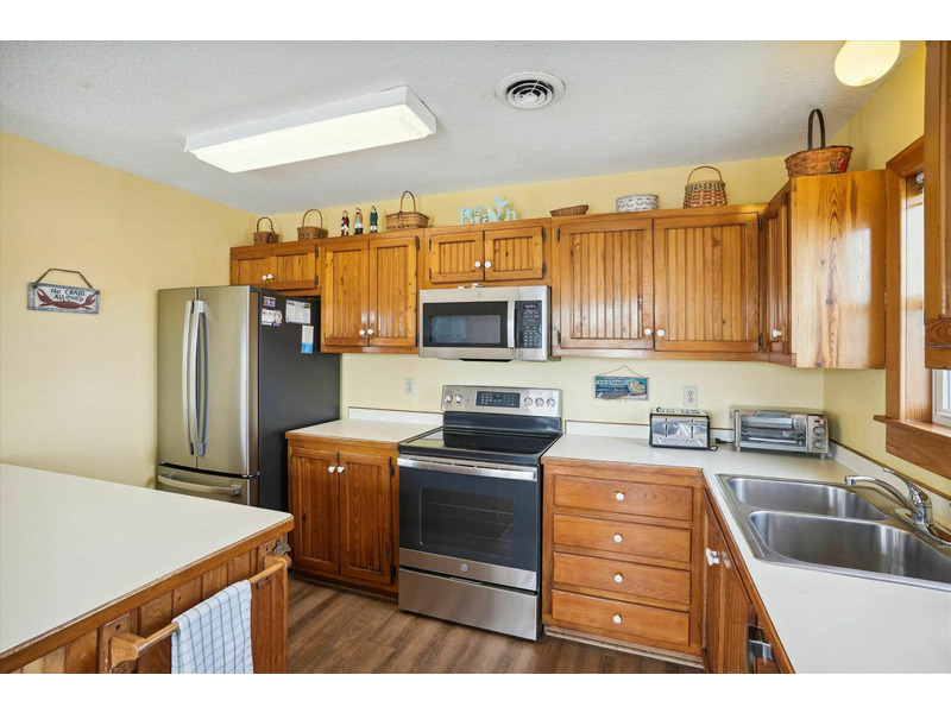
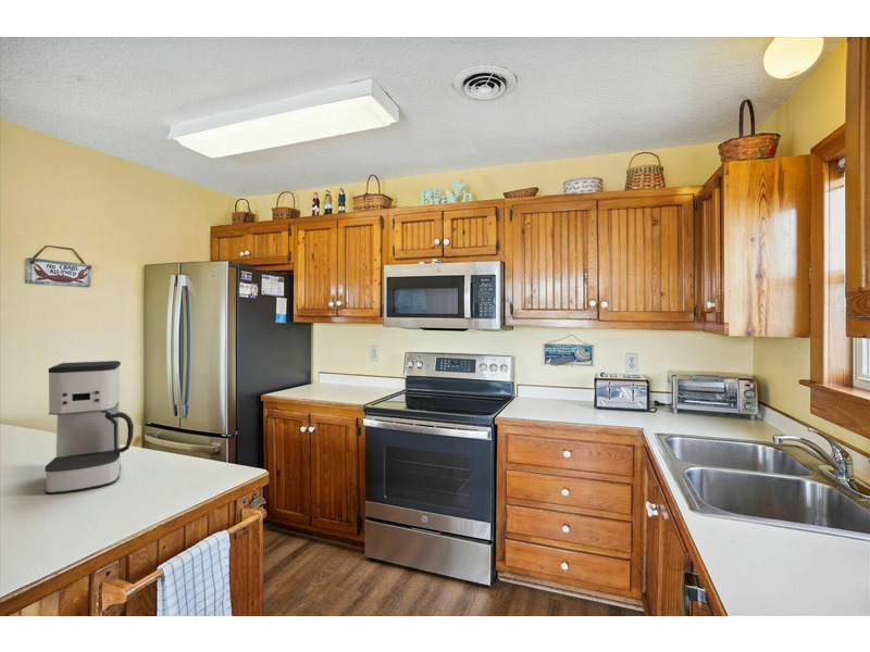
+ coffee maker [44,360,135,496]
